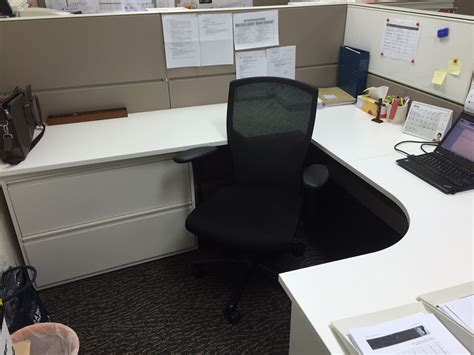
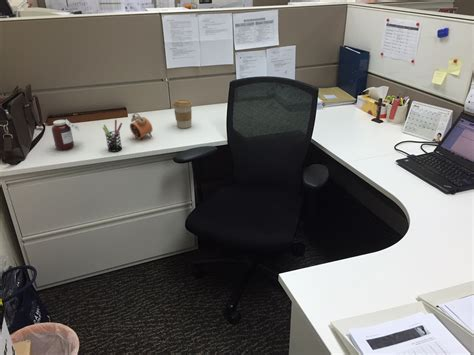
+ jar [51,118,80,151]
+ alarm clock [129,112,154,140]
+ coffee cup [172,99,193,129]
+ pen holder [101,119,123,153]
